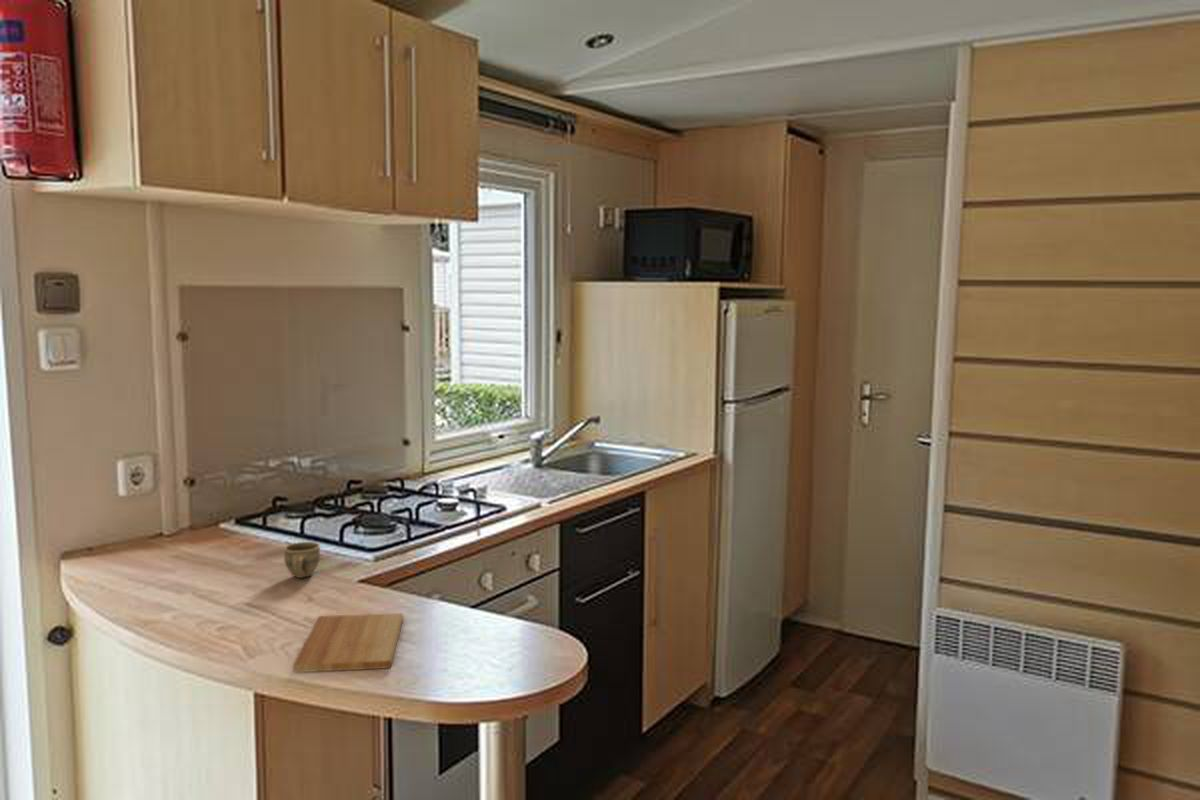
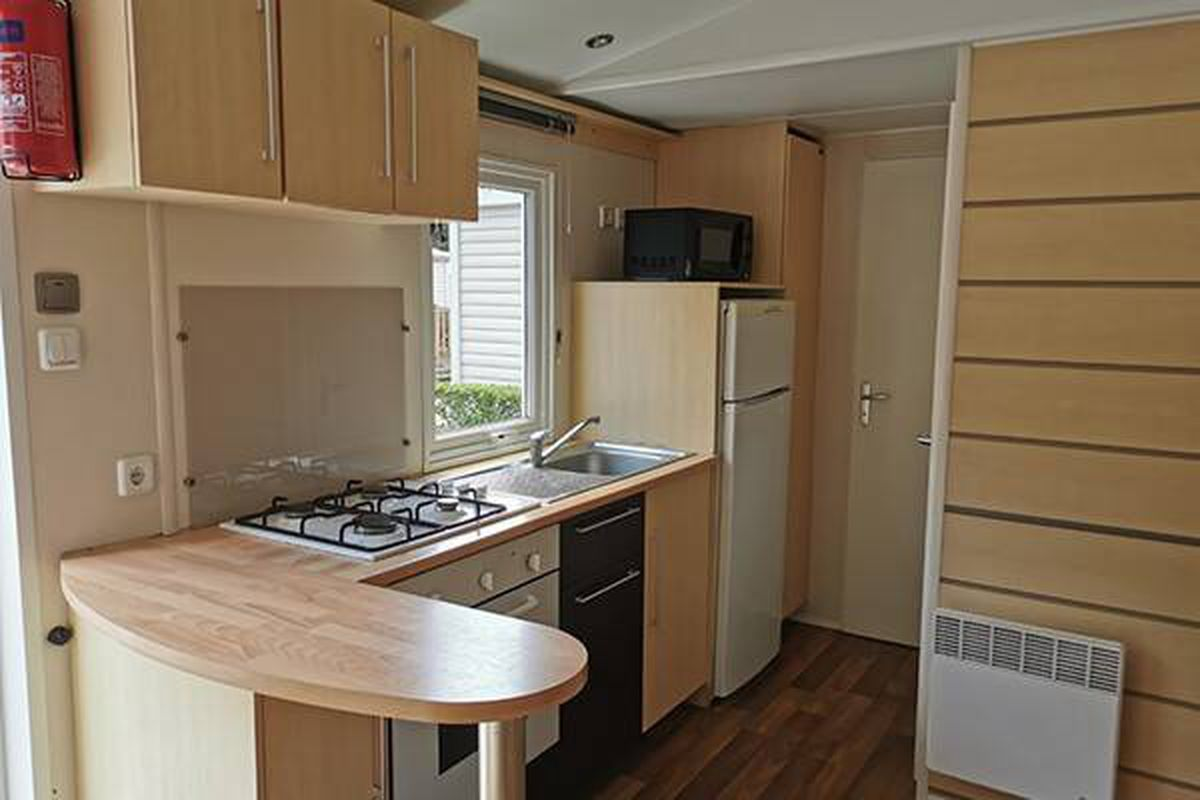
- cup [282,541,321,579]
- cutting board [292,612,404,673]
